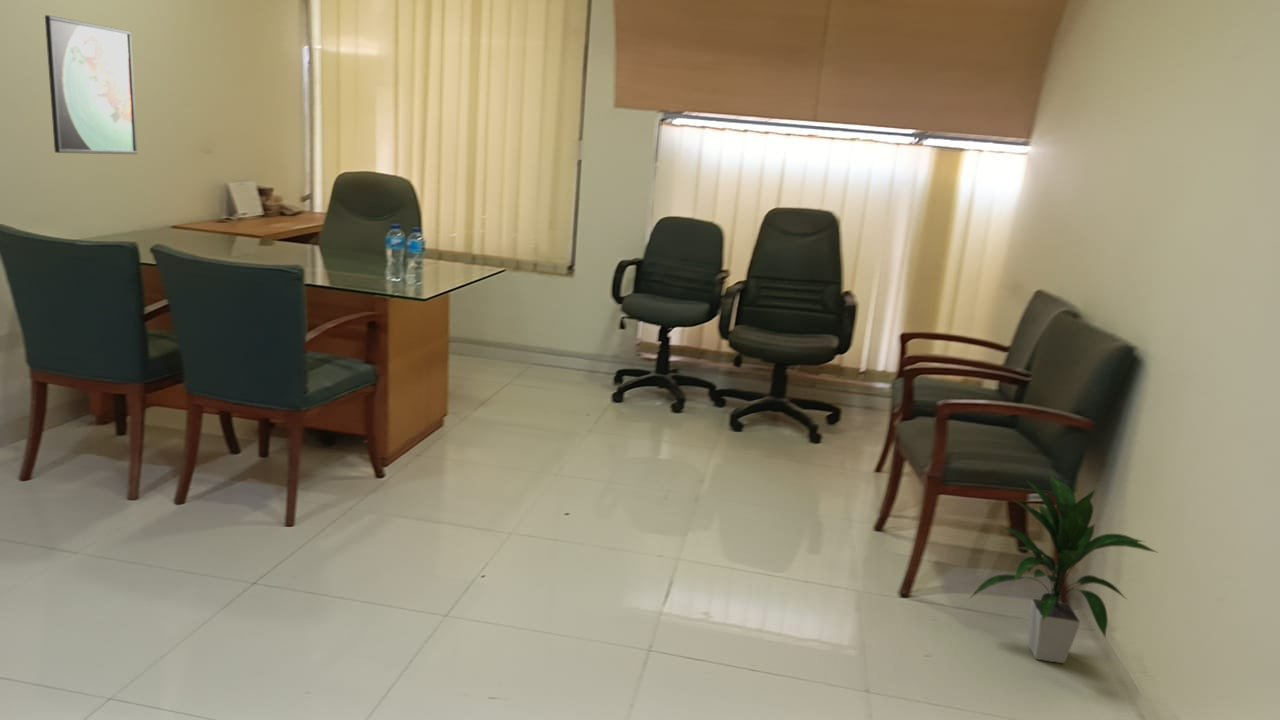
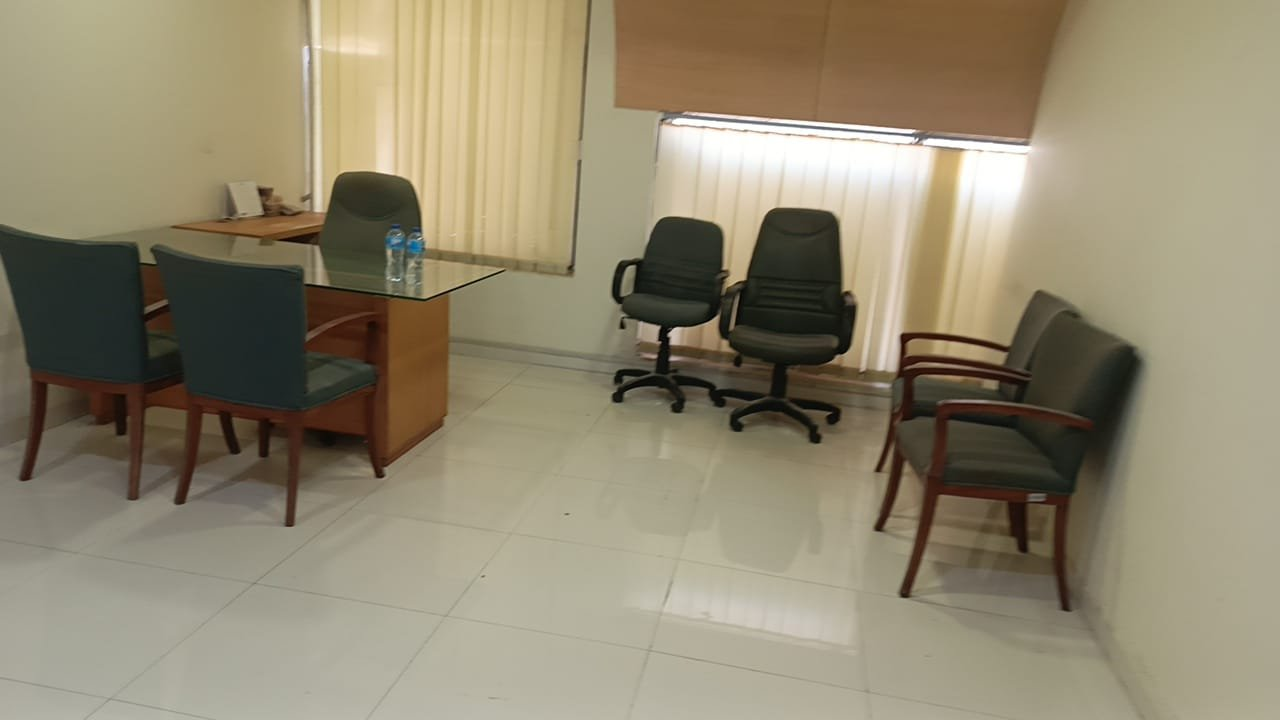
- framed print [44,14,138,155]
- indoor plant [967,475,1160,664]
